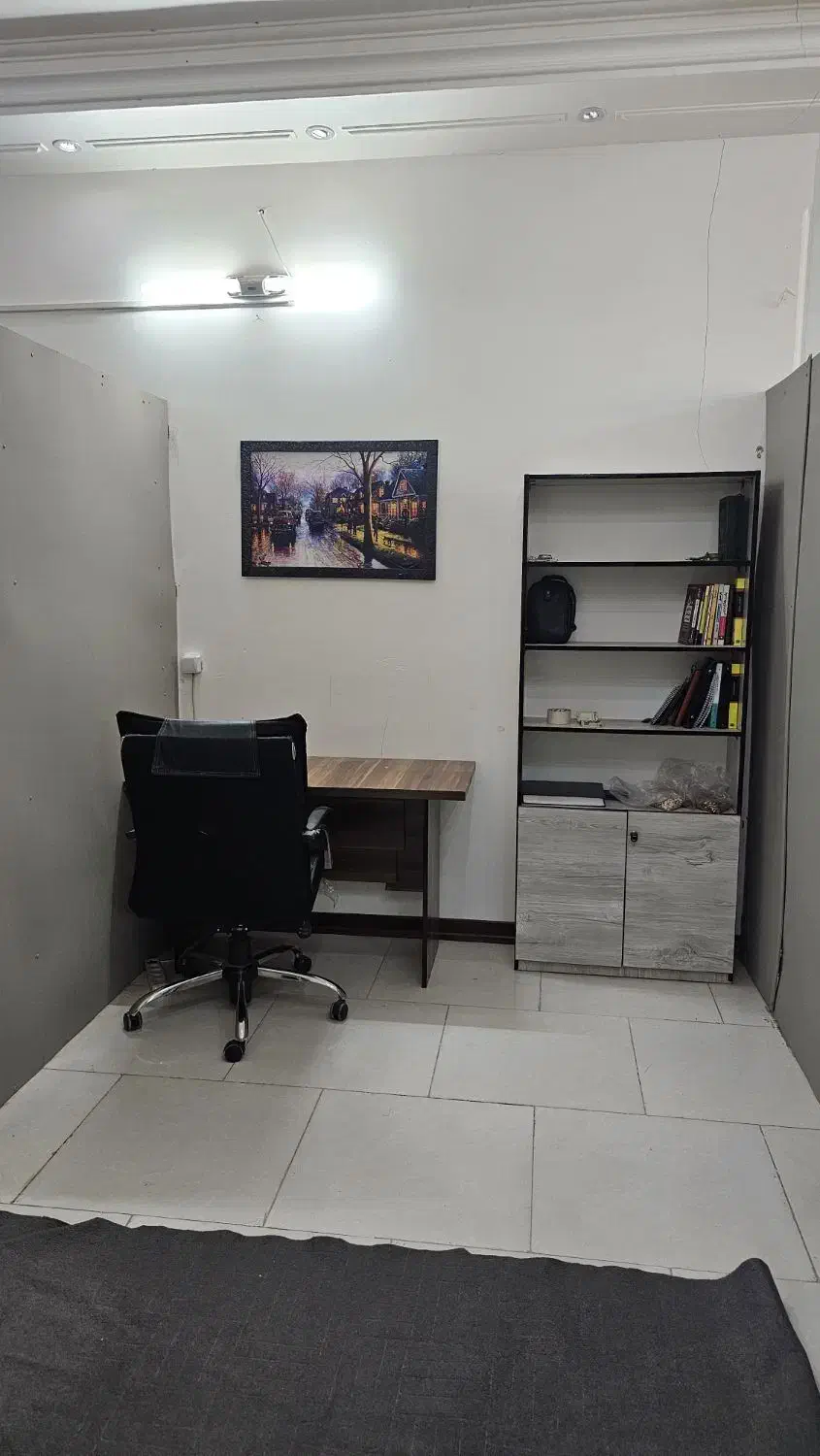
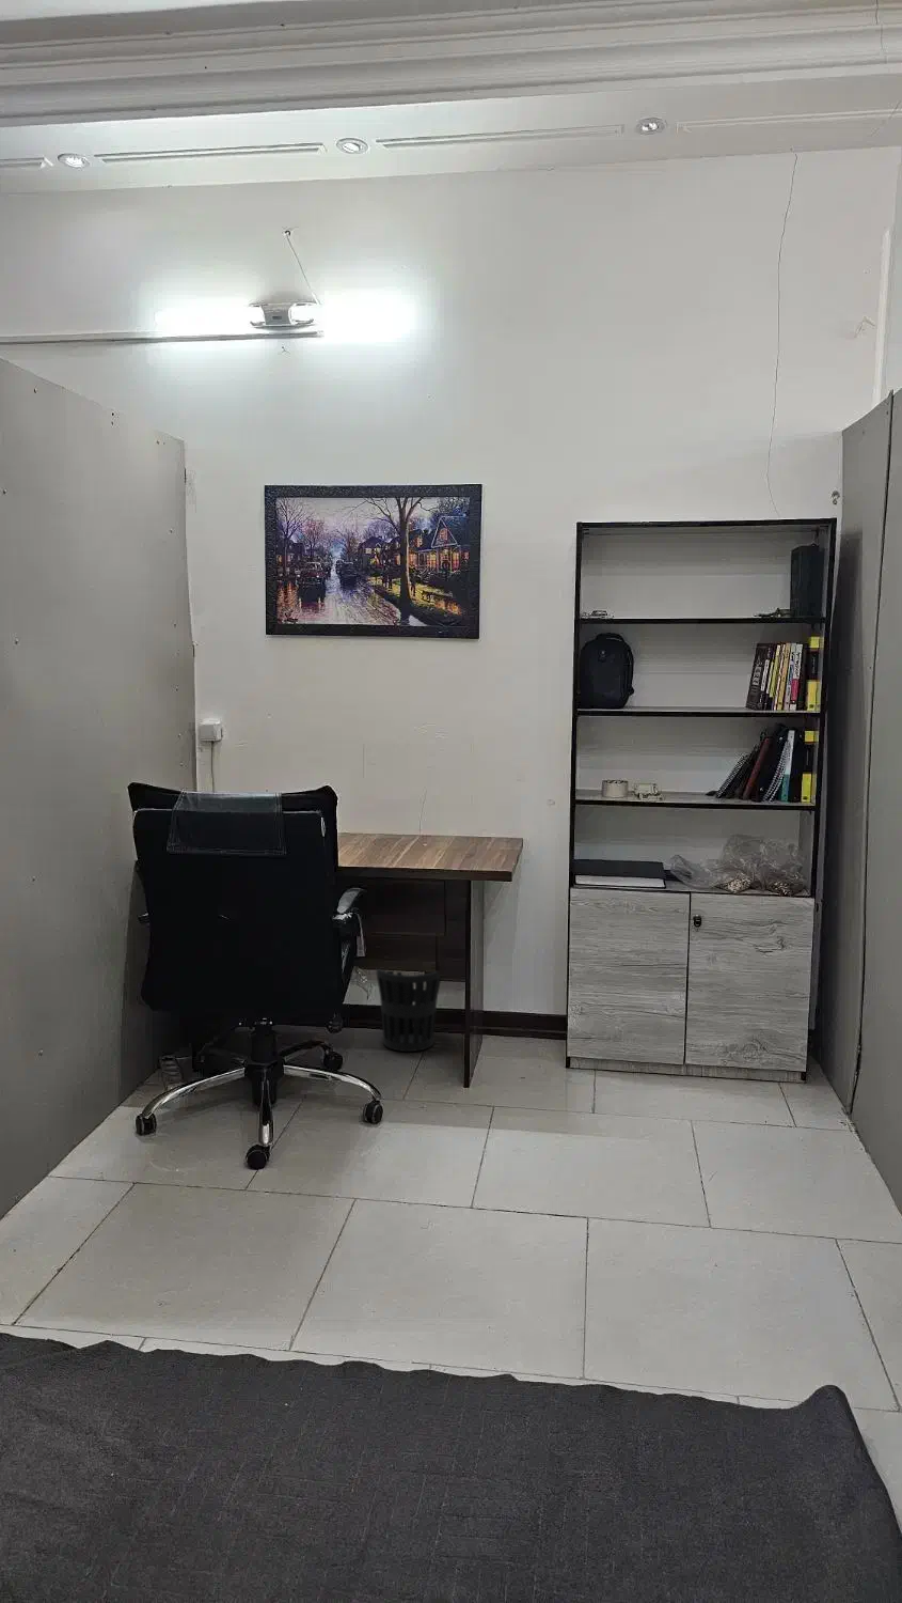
+ wastebasket [376,968,442,1053]
